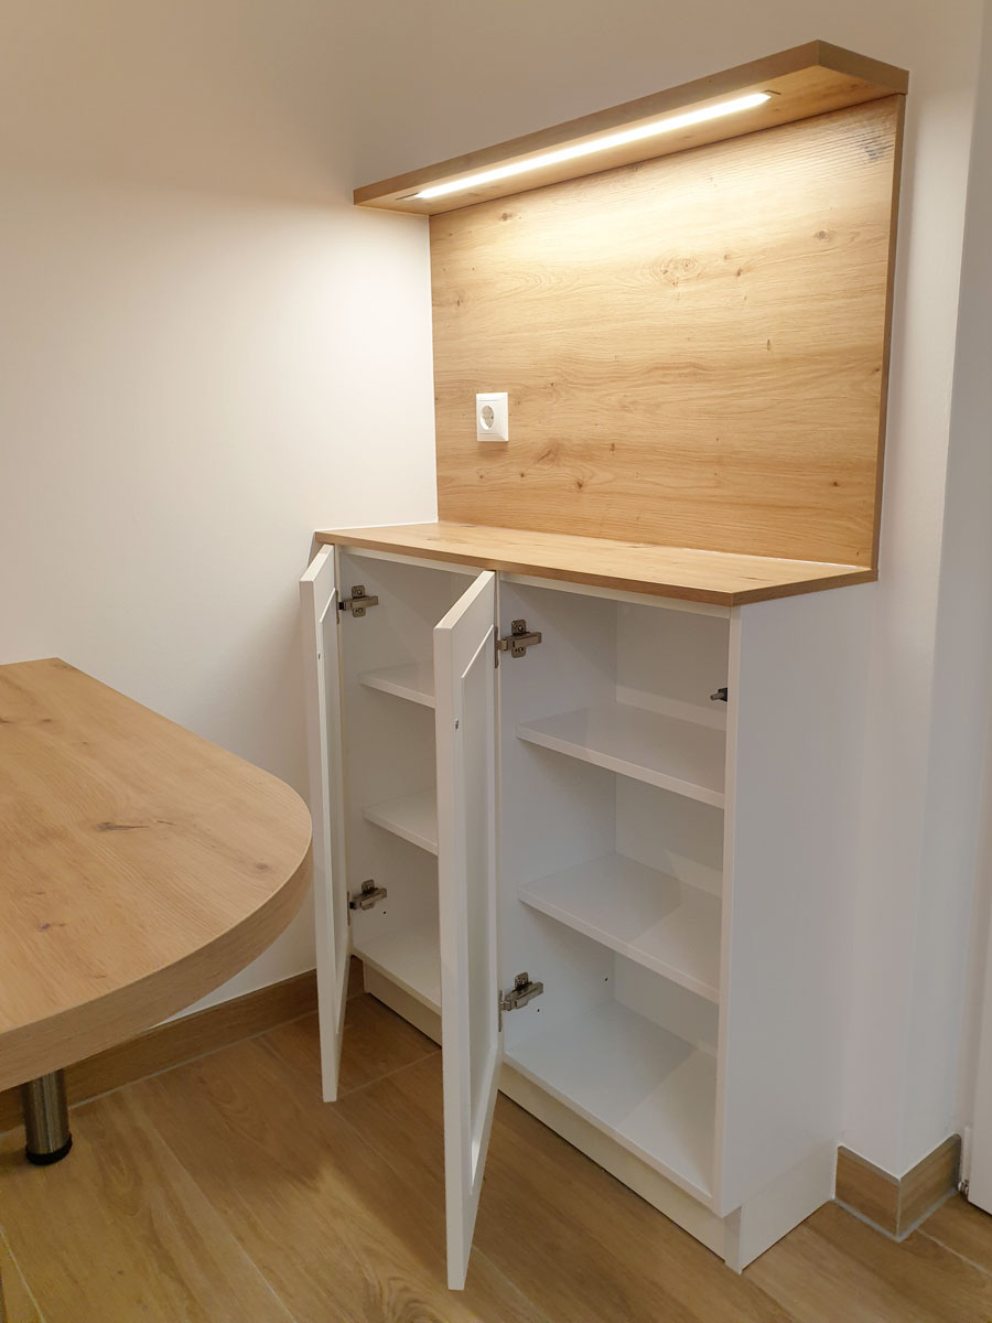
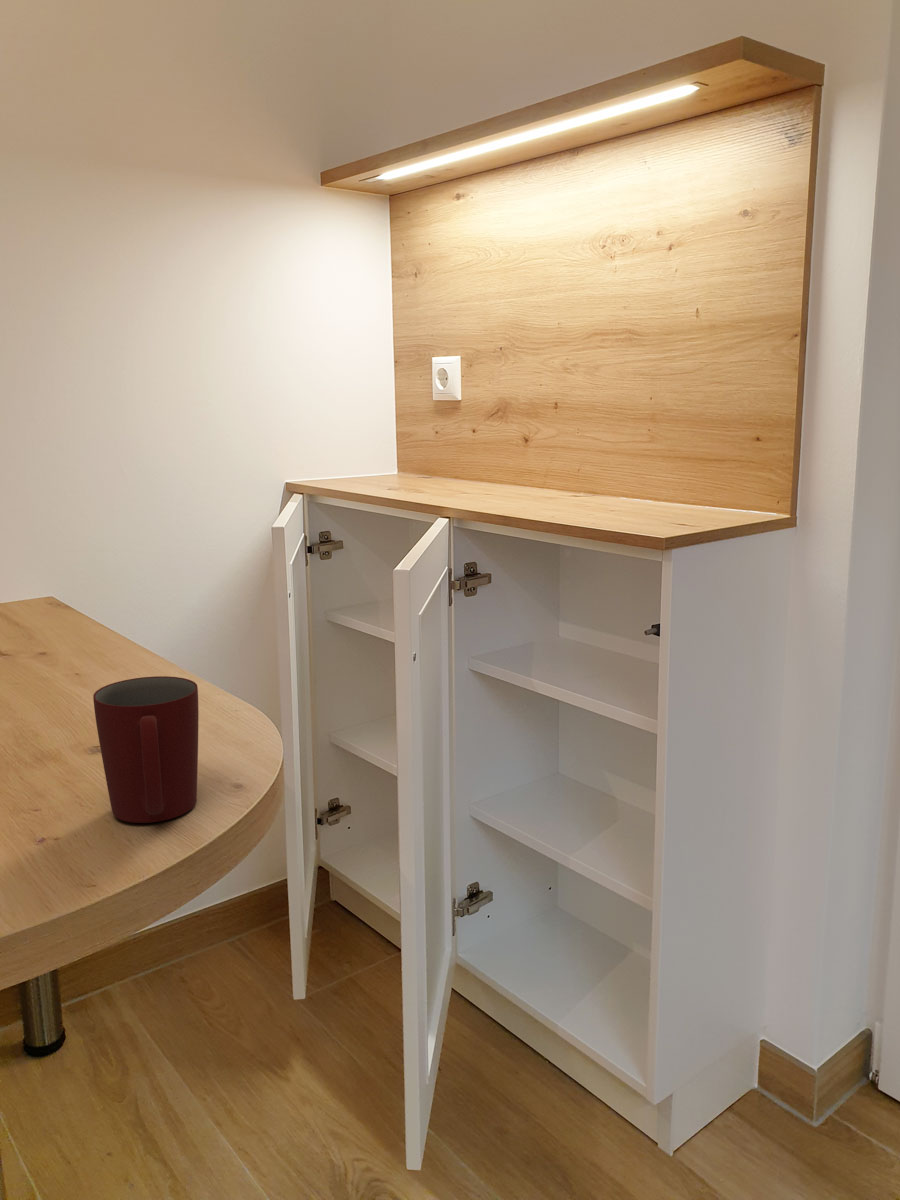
+ mug [92,675,199,824]
